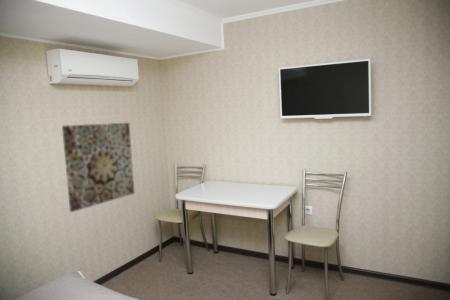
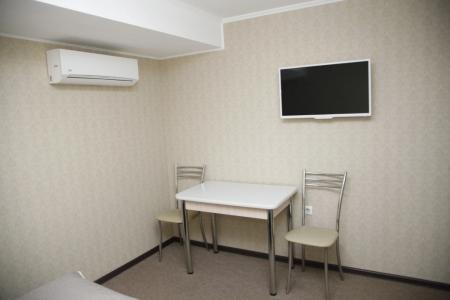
- wall art [61,122,136,213]
